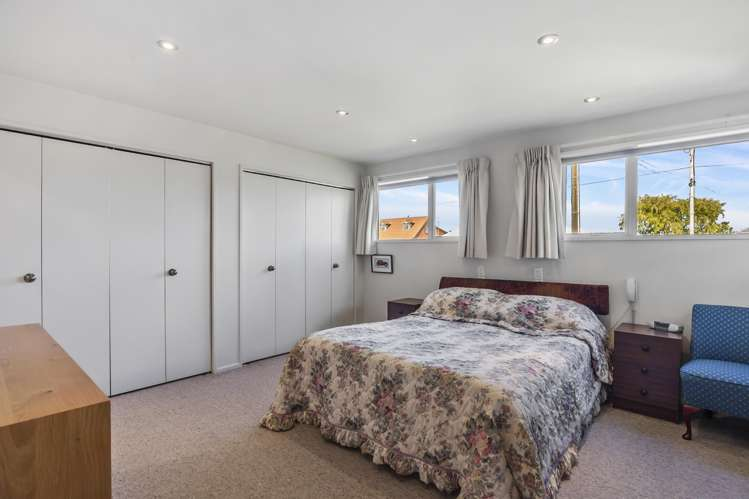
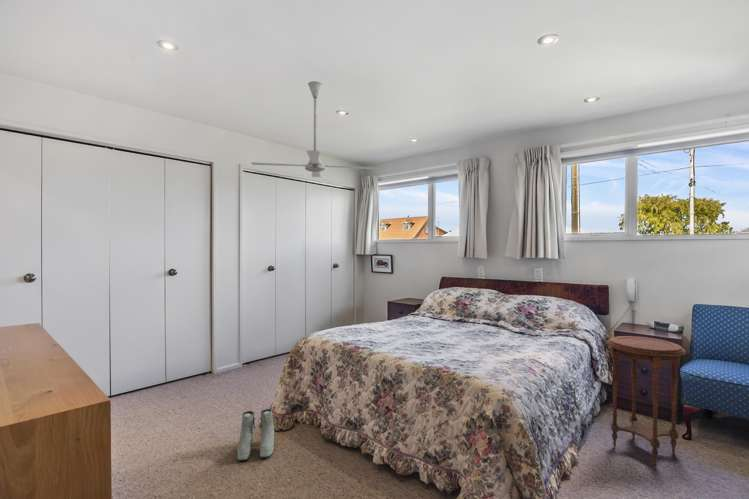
+ ceiling fan [250,80,377,178]
+ side table [606,335,687,465]
+ boots [236,408,275,462]
